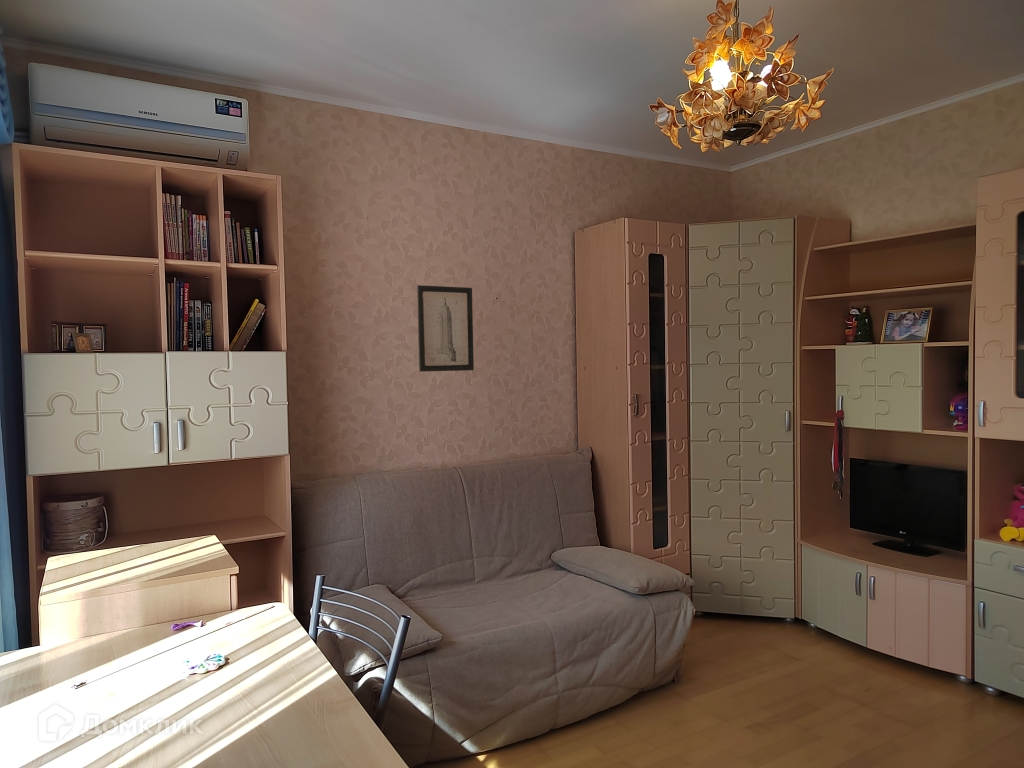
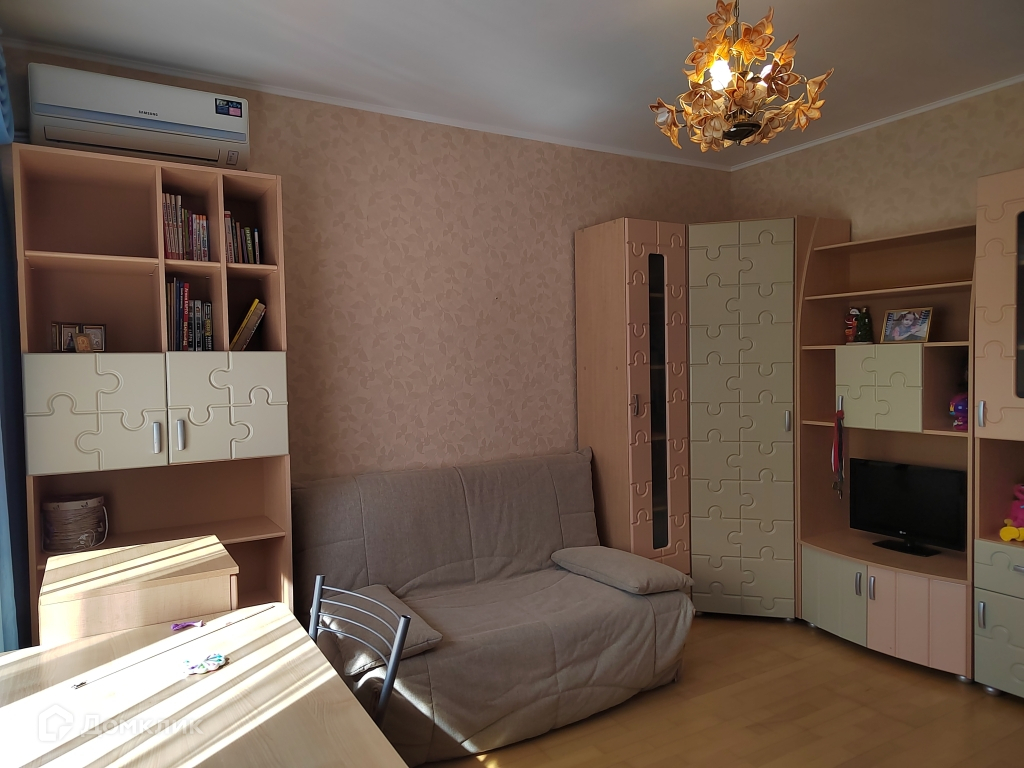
- wall art [416,284,475,373]
